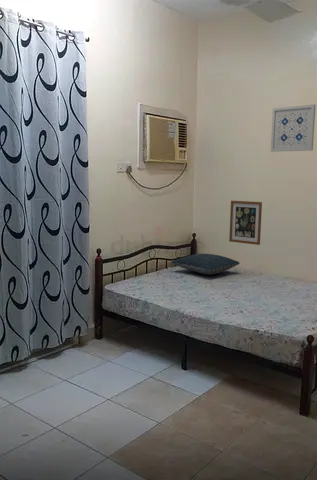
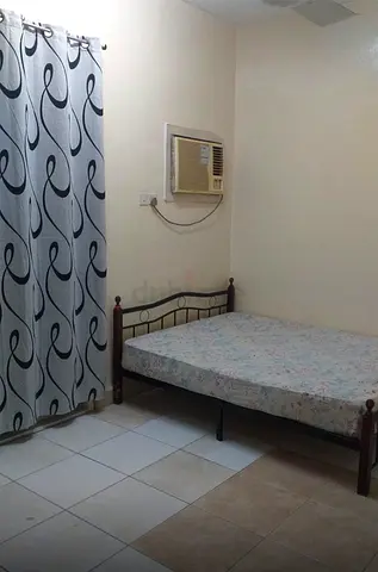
- wall art [270,103,317,153]
- wall art [228,200,263,246]
- pillow [171,253,241,276]
